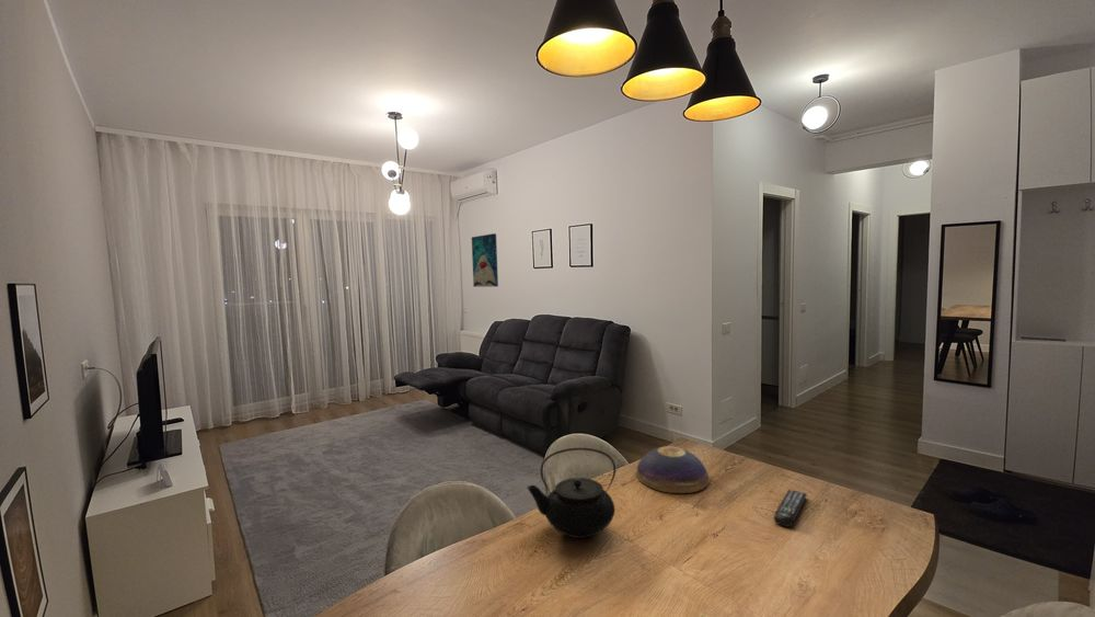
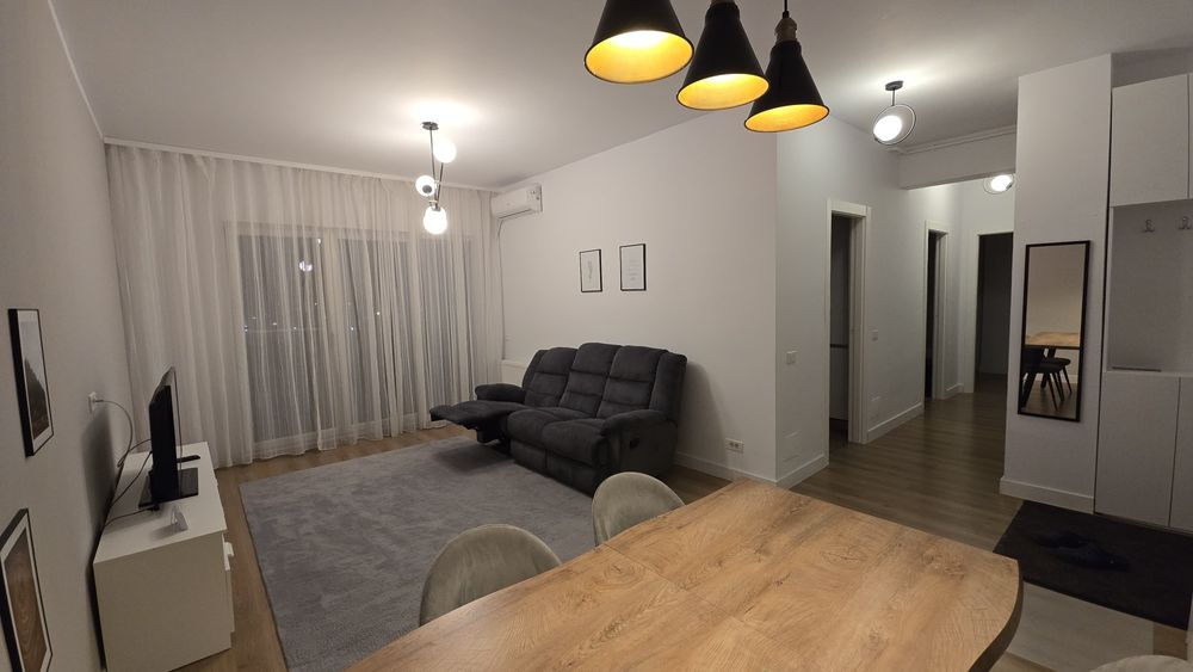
- wall art [471,232,499,288]
- decorative bowl [635,445,710,494]
- teapot [527,447,616,539]
- remote control [773,488,808,528]
